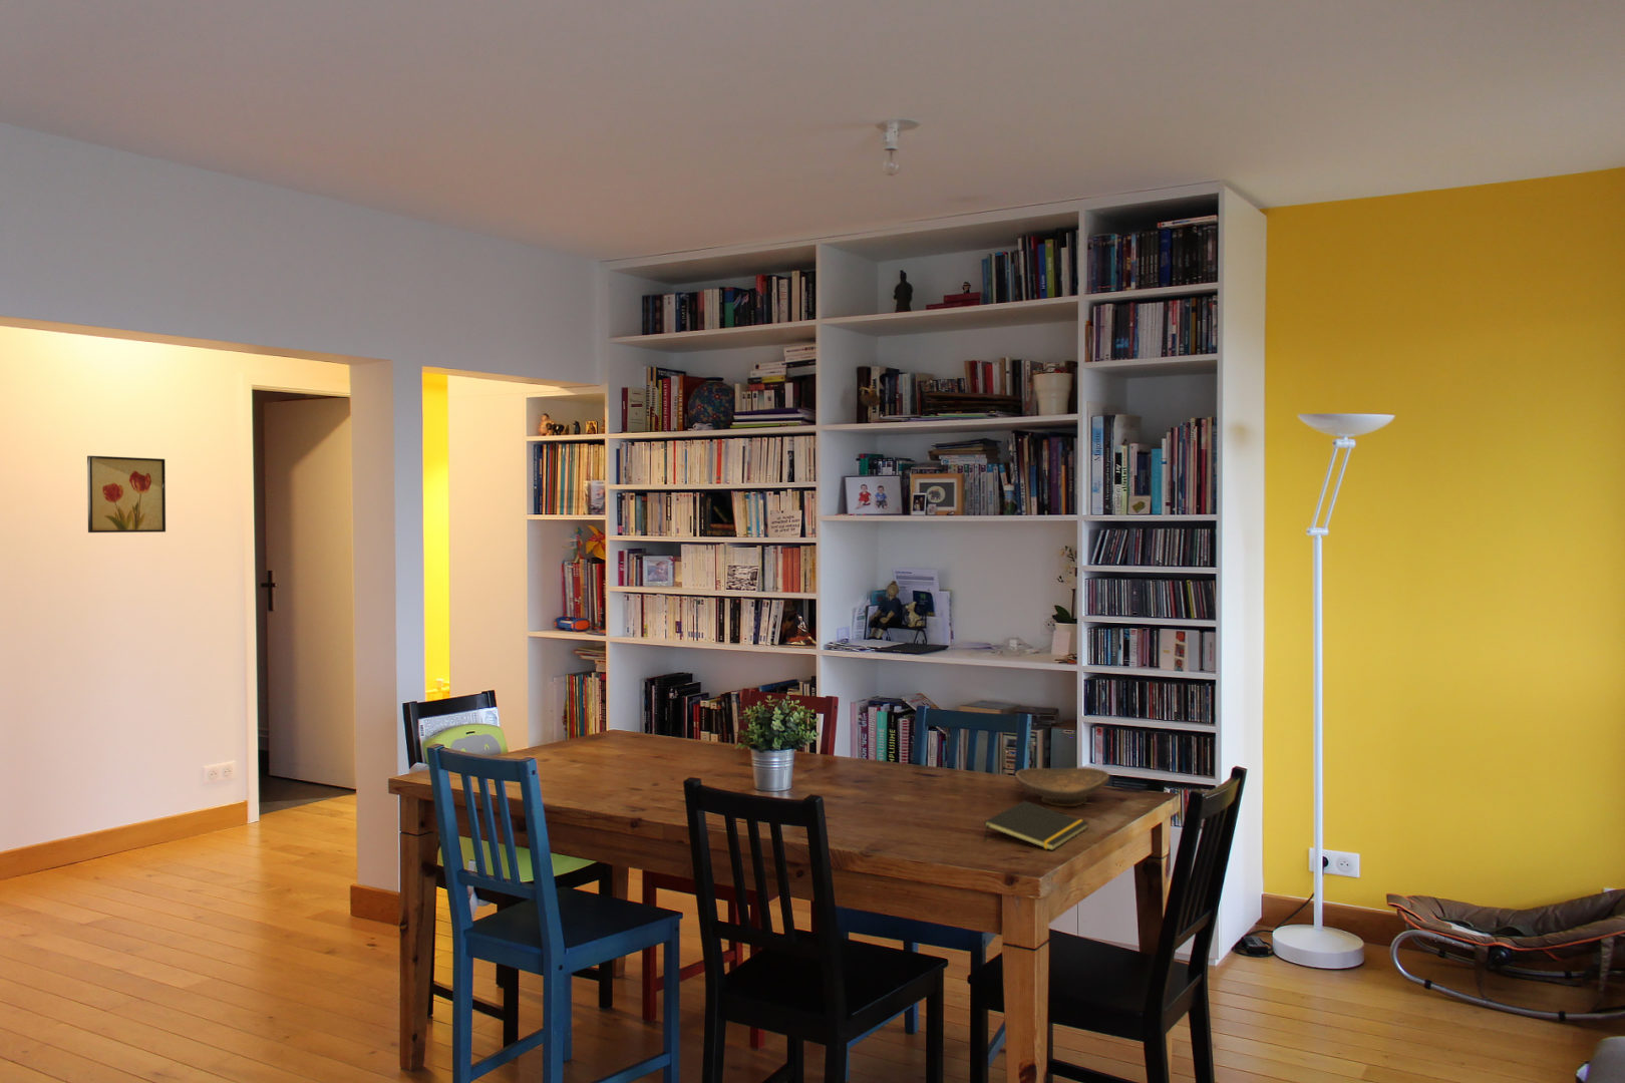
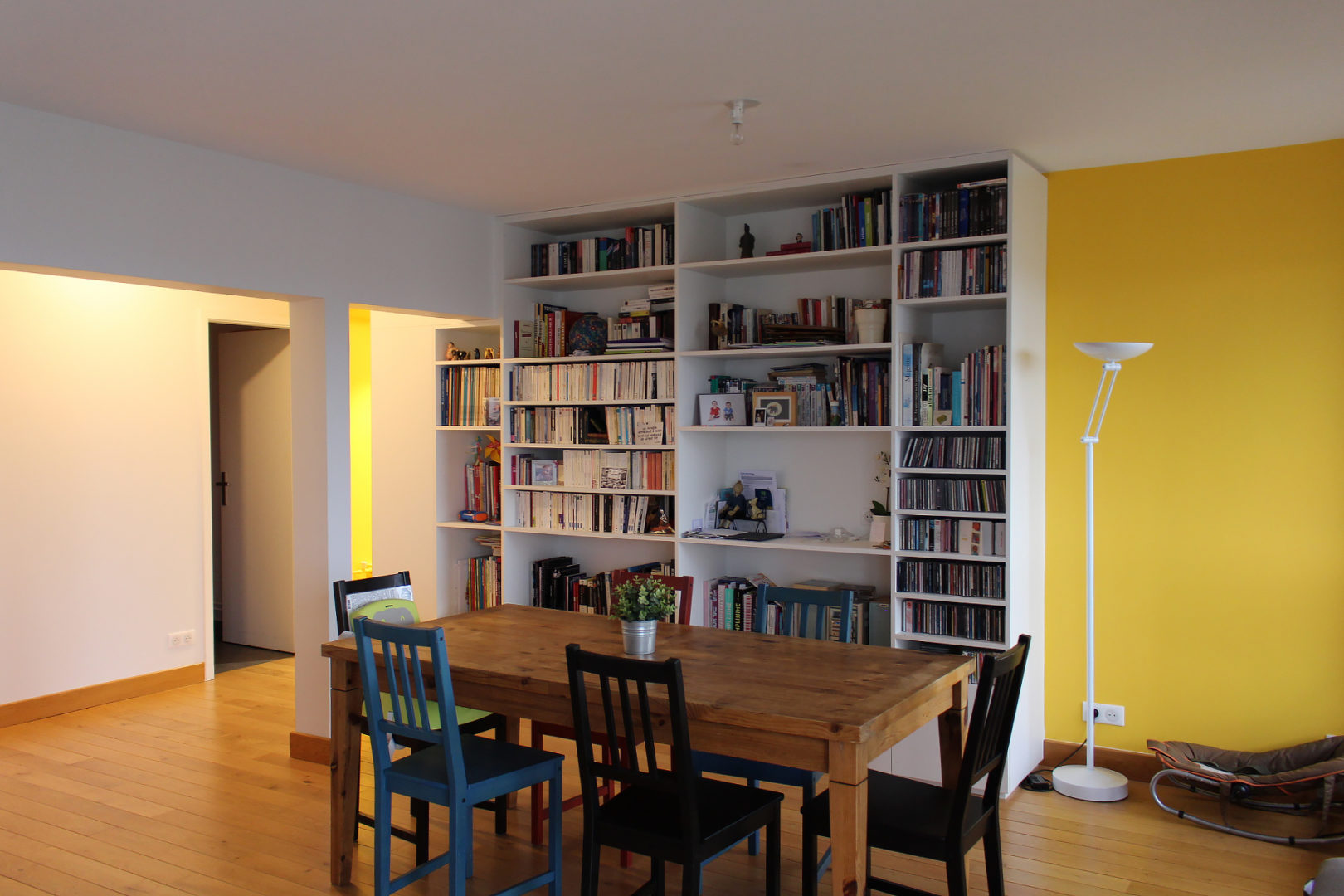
- wall art [86,454,167,533]
- notepad [983,800,1089,851]
- decorative bowl [1014,768,1110,807]
